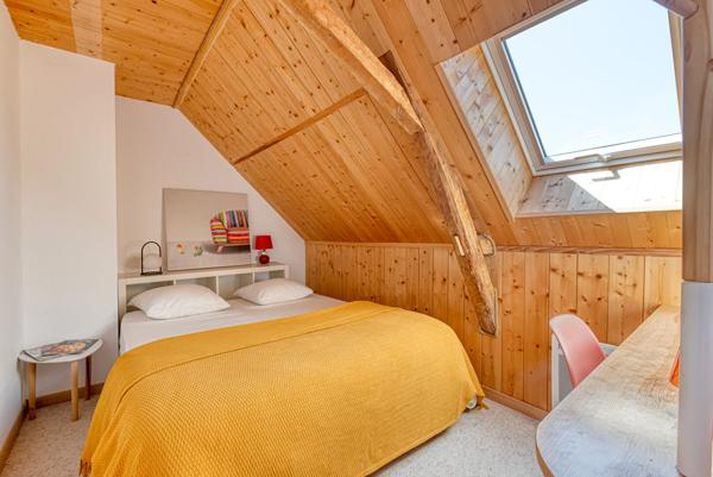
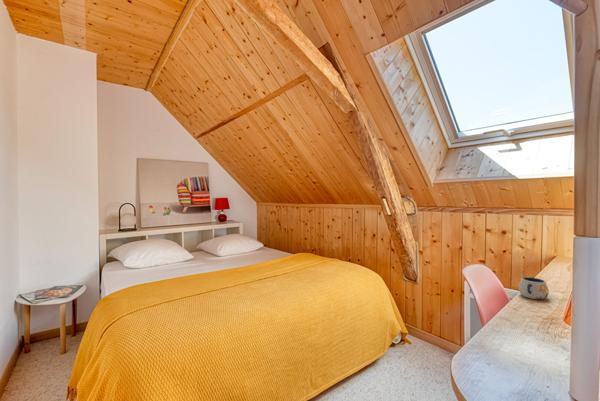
+ mug [518,276,550,301]
